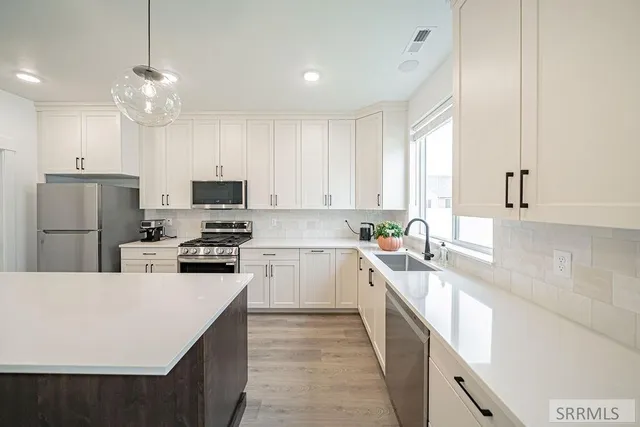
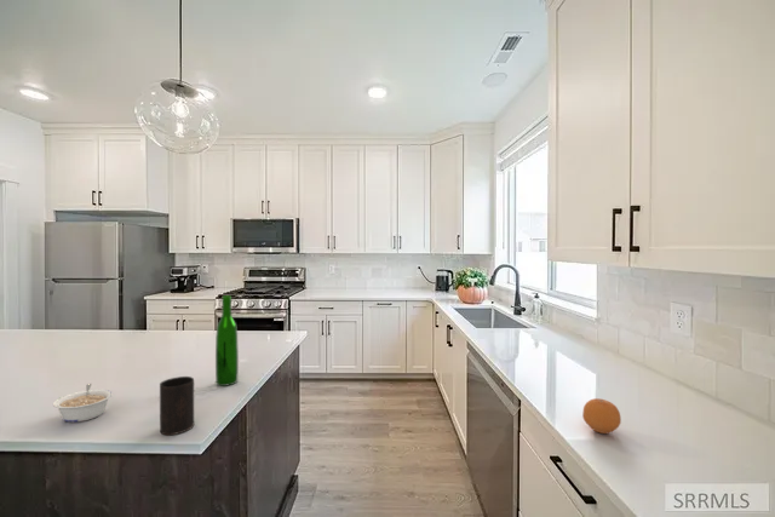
+ cup [159,375,195,436]
+ fruit [581,397,622,435]
+ wine bottle [214,295,240,387]
+ legume [52,383,114,424]
